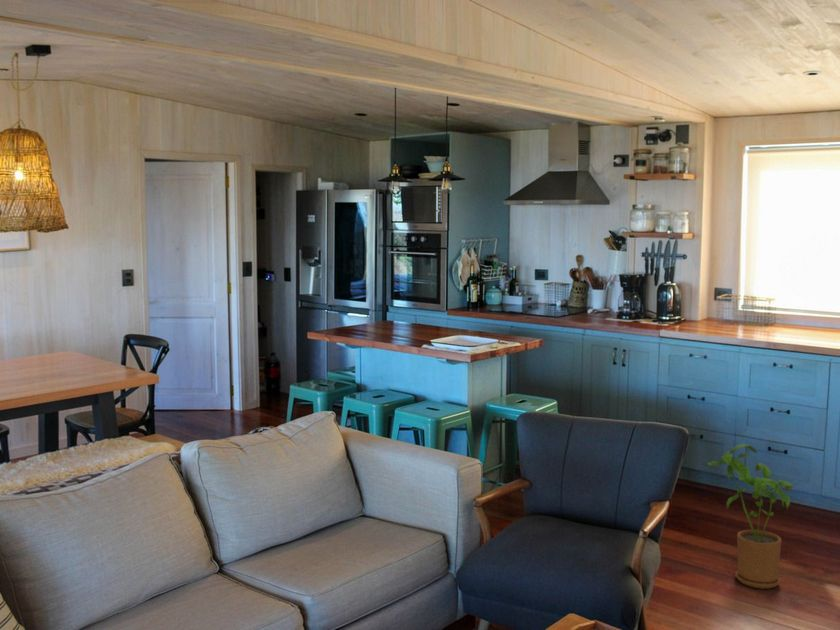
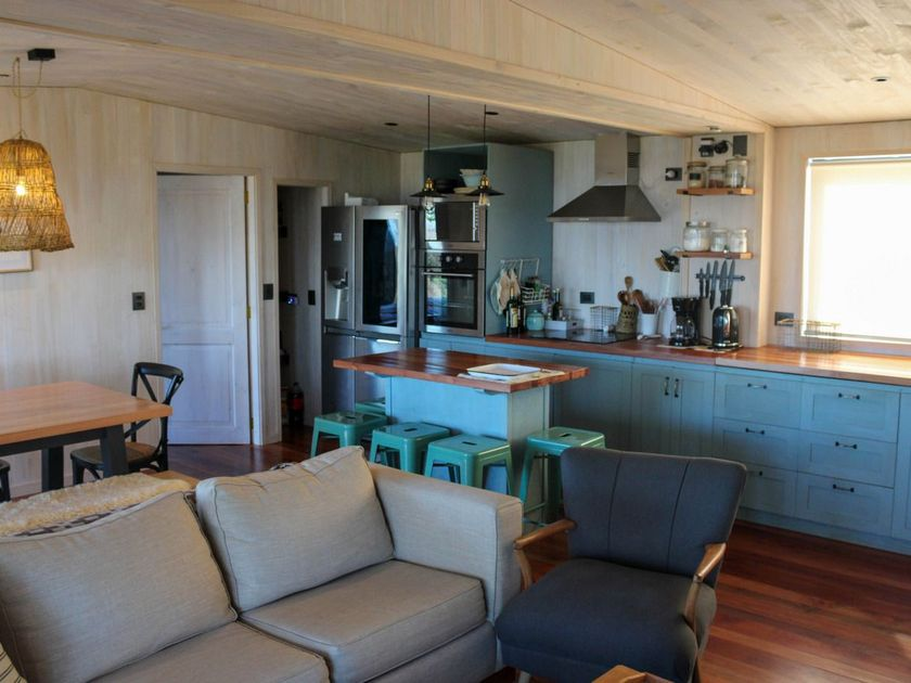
- house plant [706,443,794,590]
